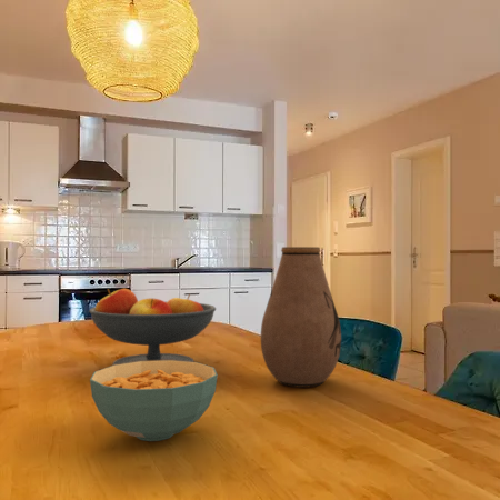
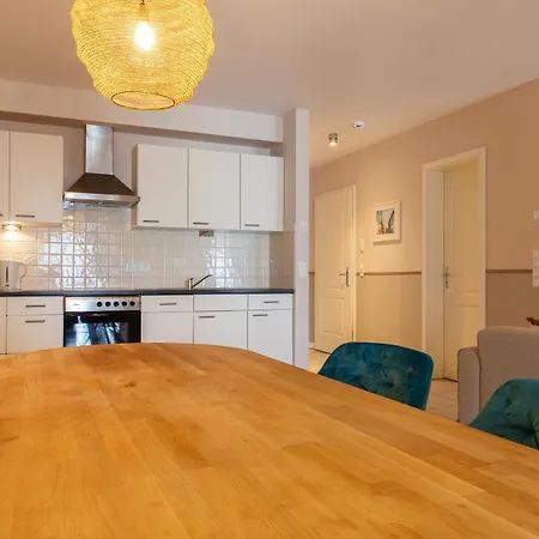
- fruit bowl [88,288,217,366]
- cereal bowl [89,360,218,442]
- vase [260,246,342,389]
